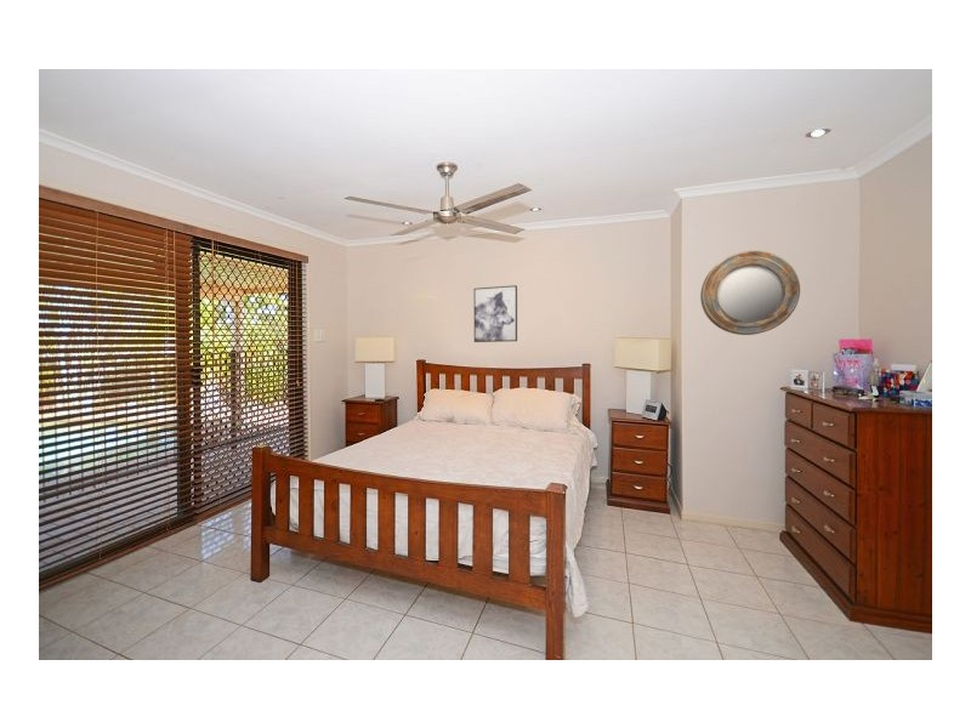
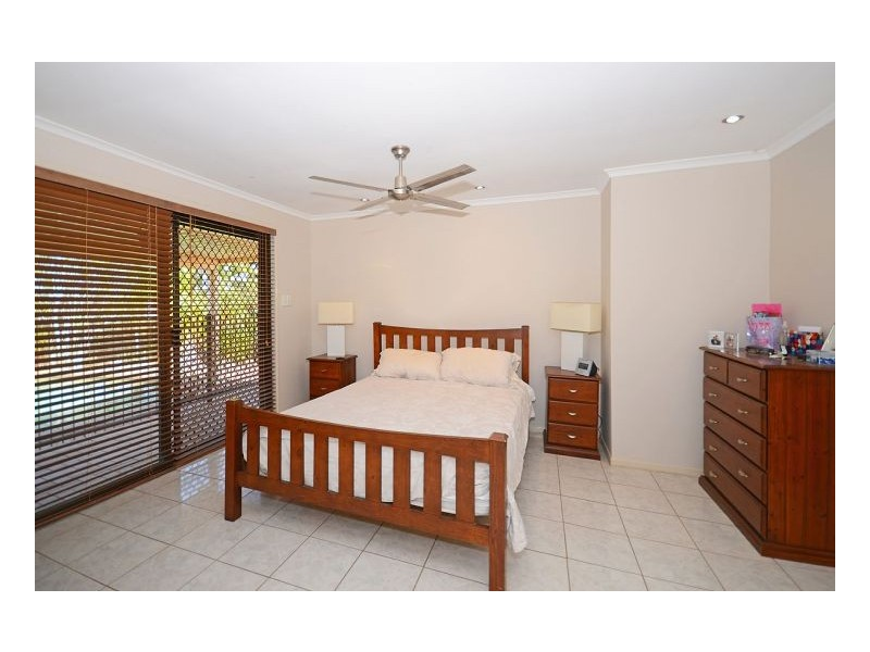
- wall art [473,284,518,343]
- home mirror [699,250,801,336]
